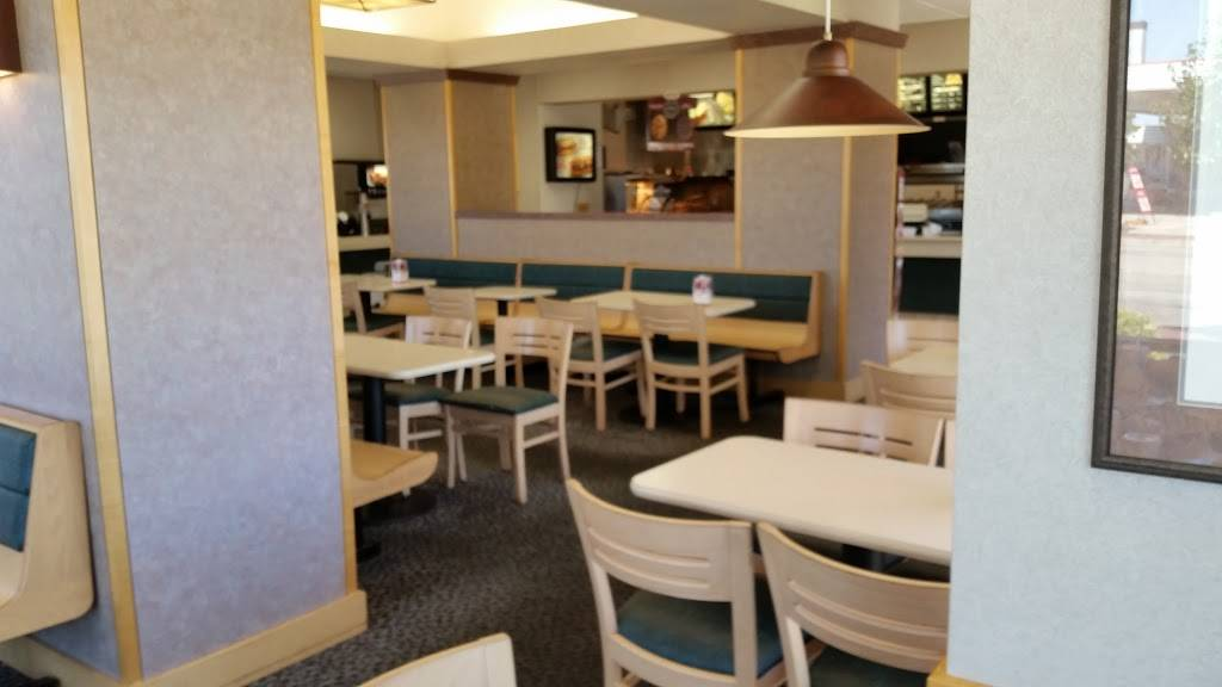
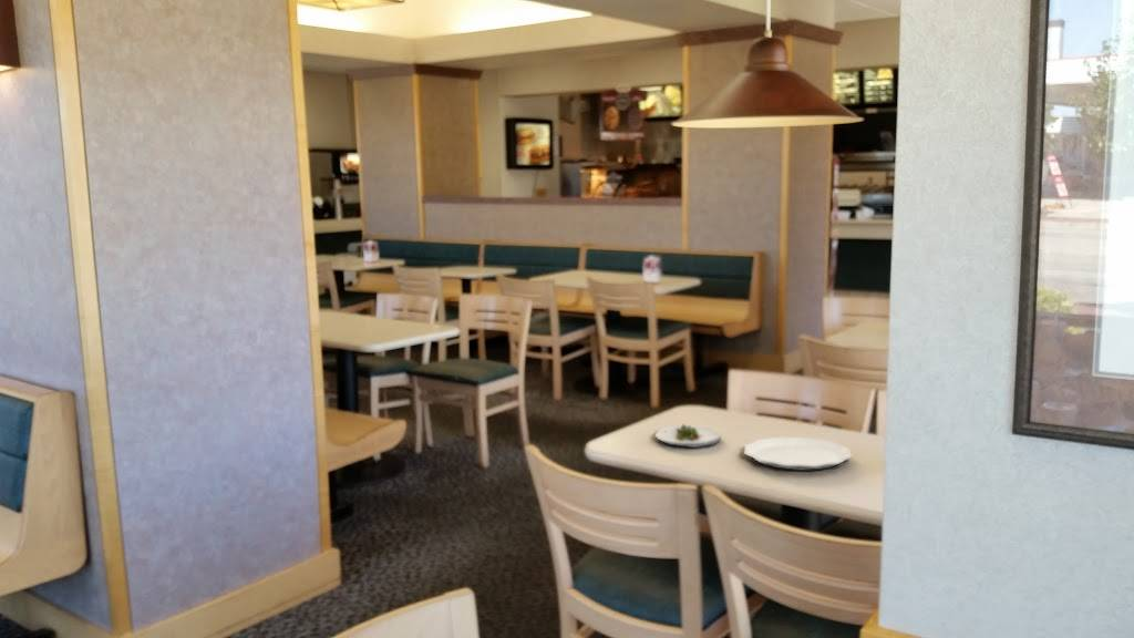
+ plate [742,435,854,472]
+ salad plate [653,423,722,449]
